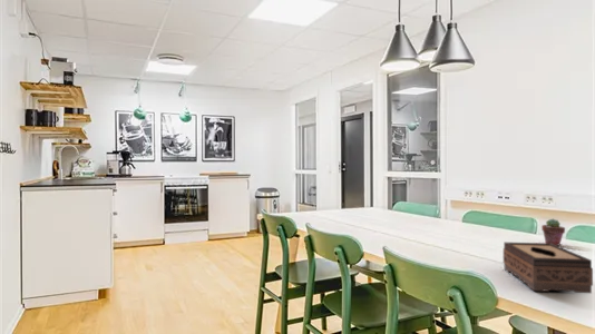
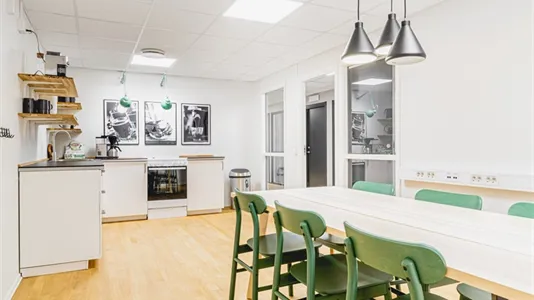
- potted succulent [540,218,566,246]
- tissue box [503,242,594,294]
